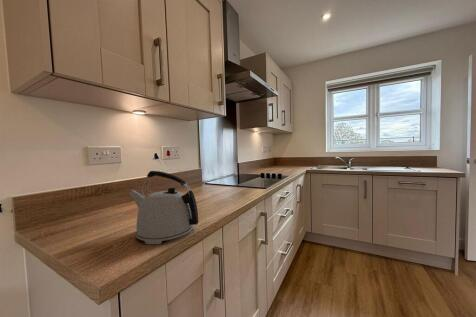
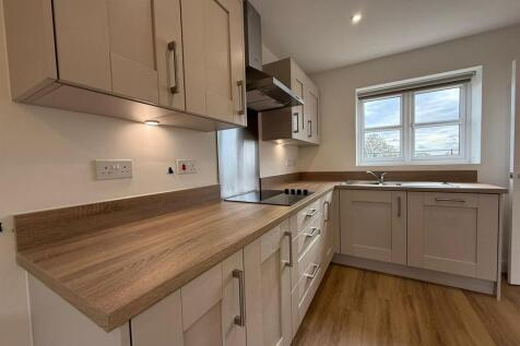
- kettle [128,170,200,245]
